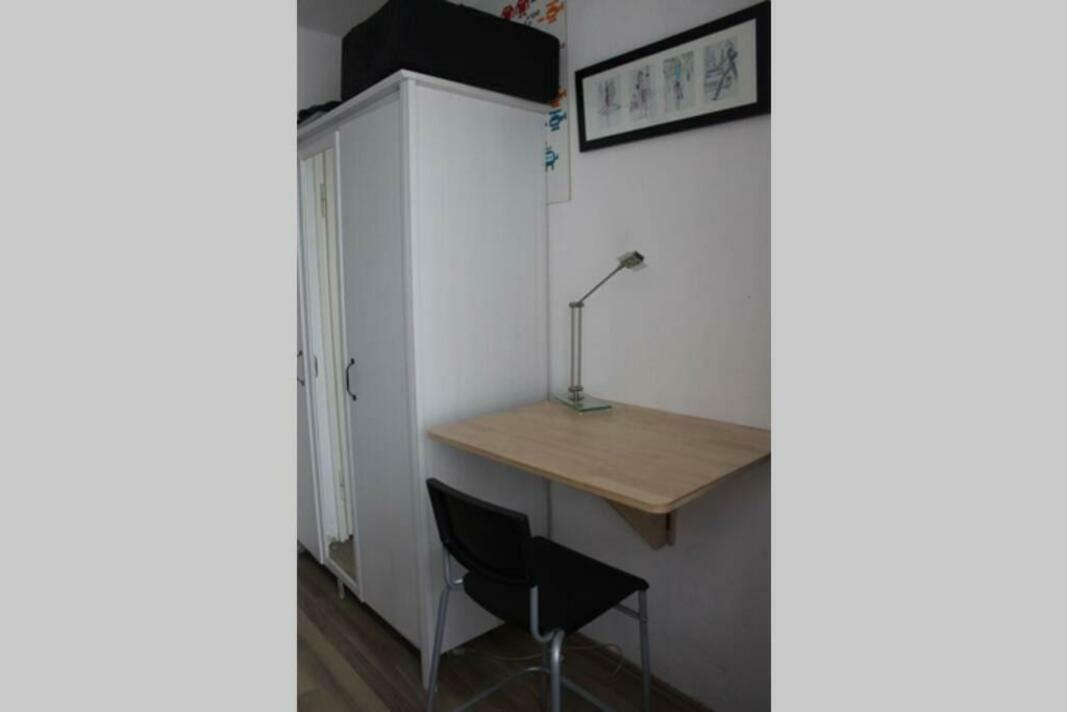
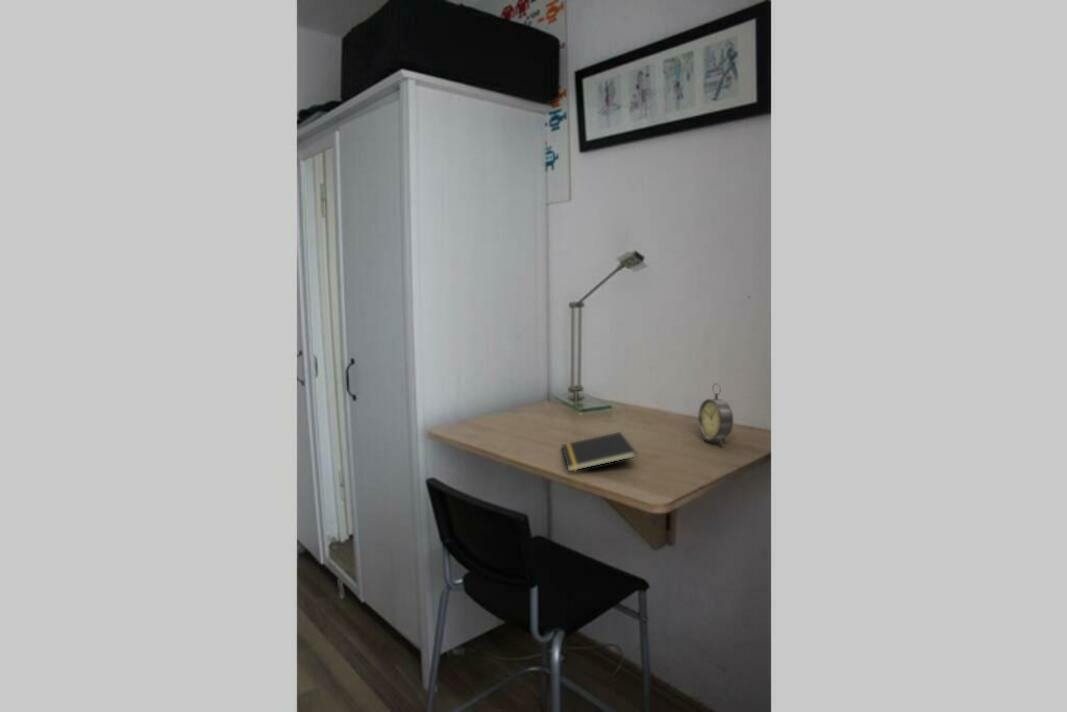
+ alarm clock [697,382,734,447]
+ notepad [561,431,638,472]
